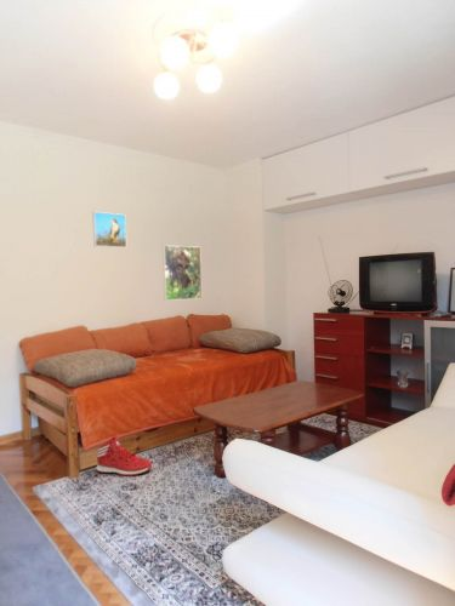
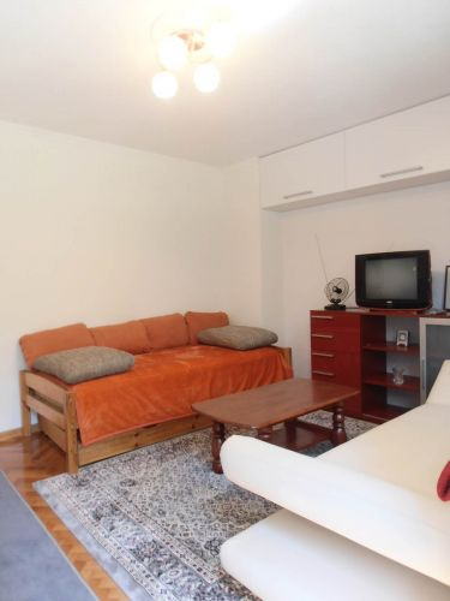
- sneaker [96,435,153,476]
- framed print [161,244,203,302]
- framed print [92,211,127,248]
